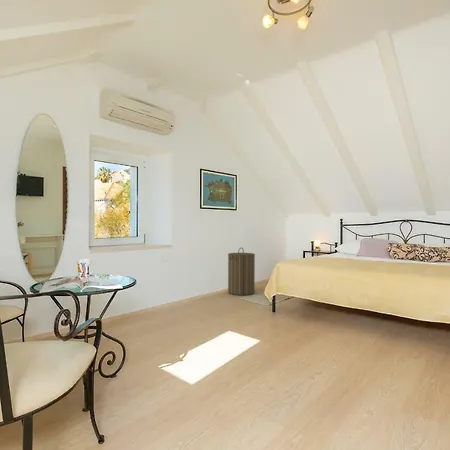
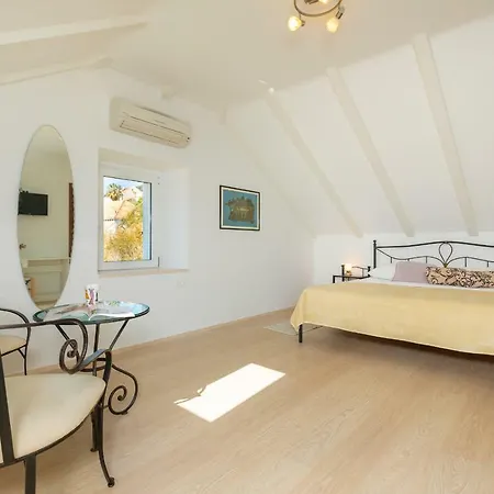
- laundry hamper [227,247,256,296]
